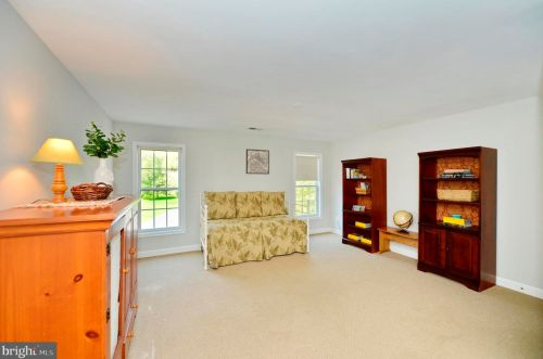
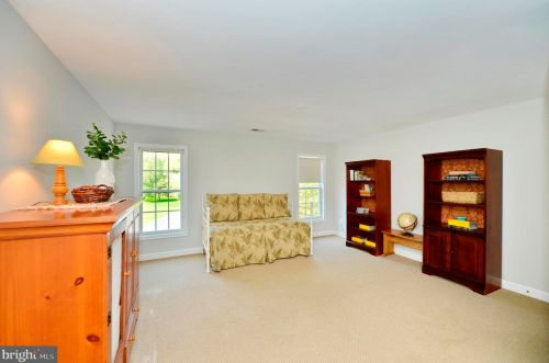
- wall art [245,148,270,176]
